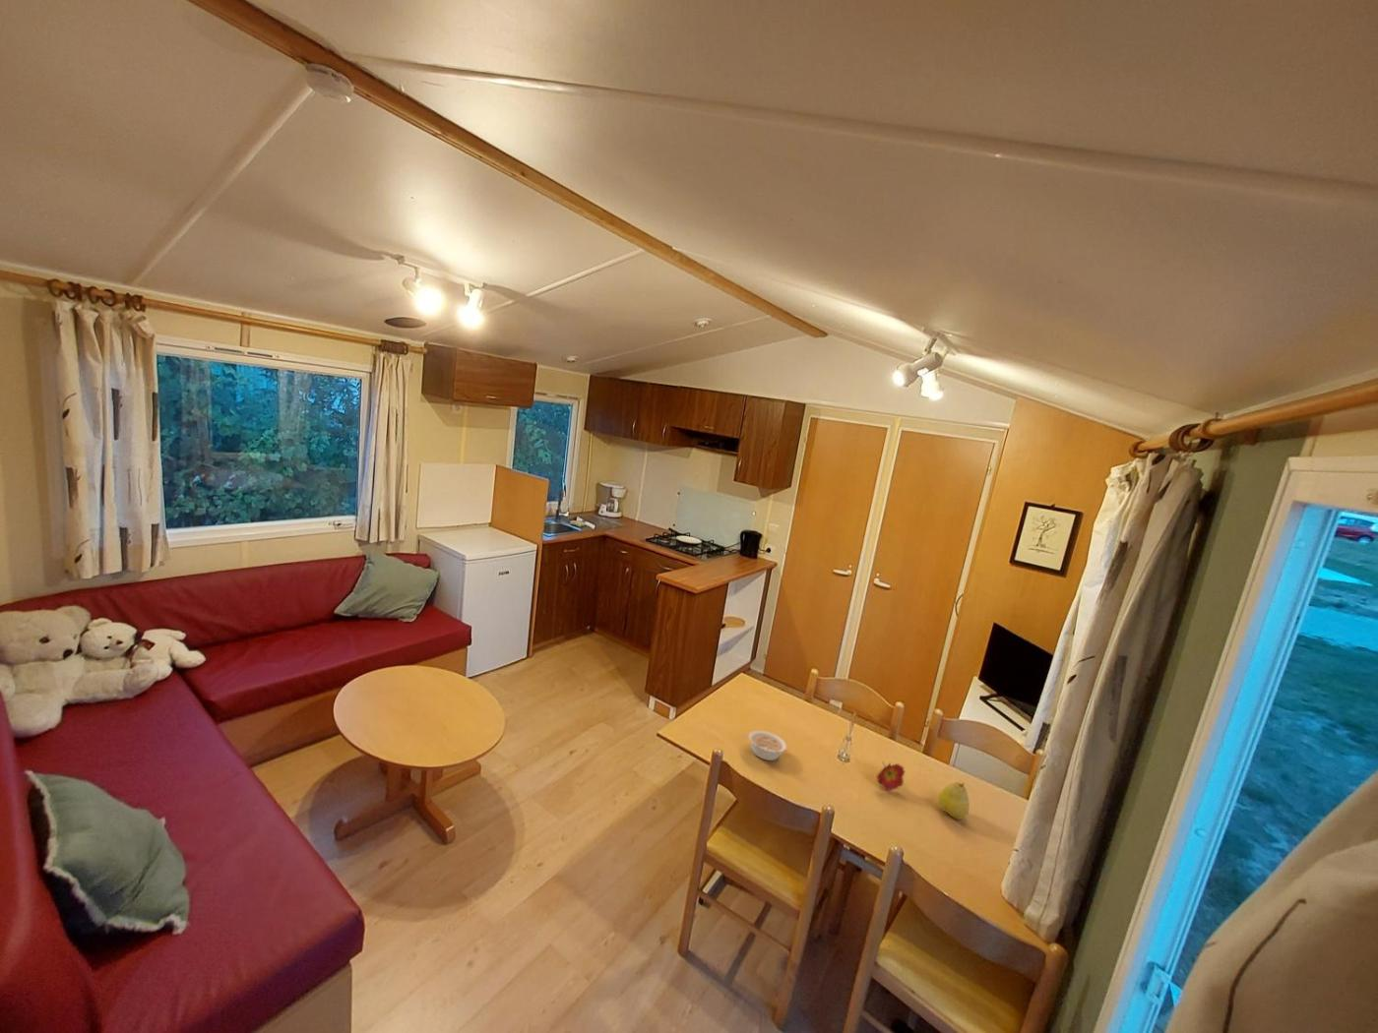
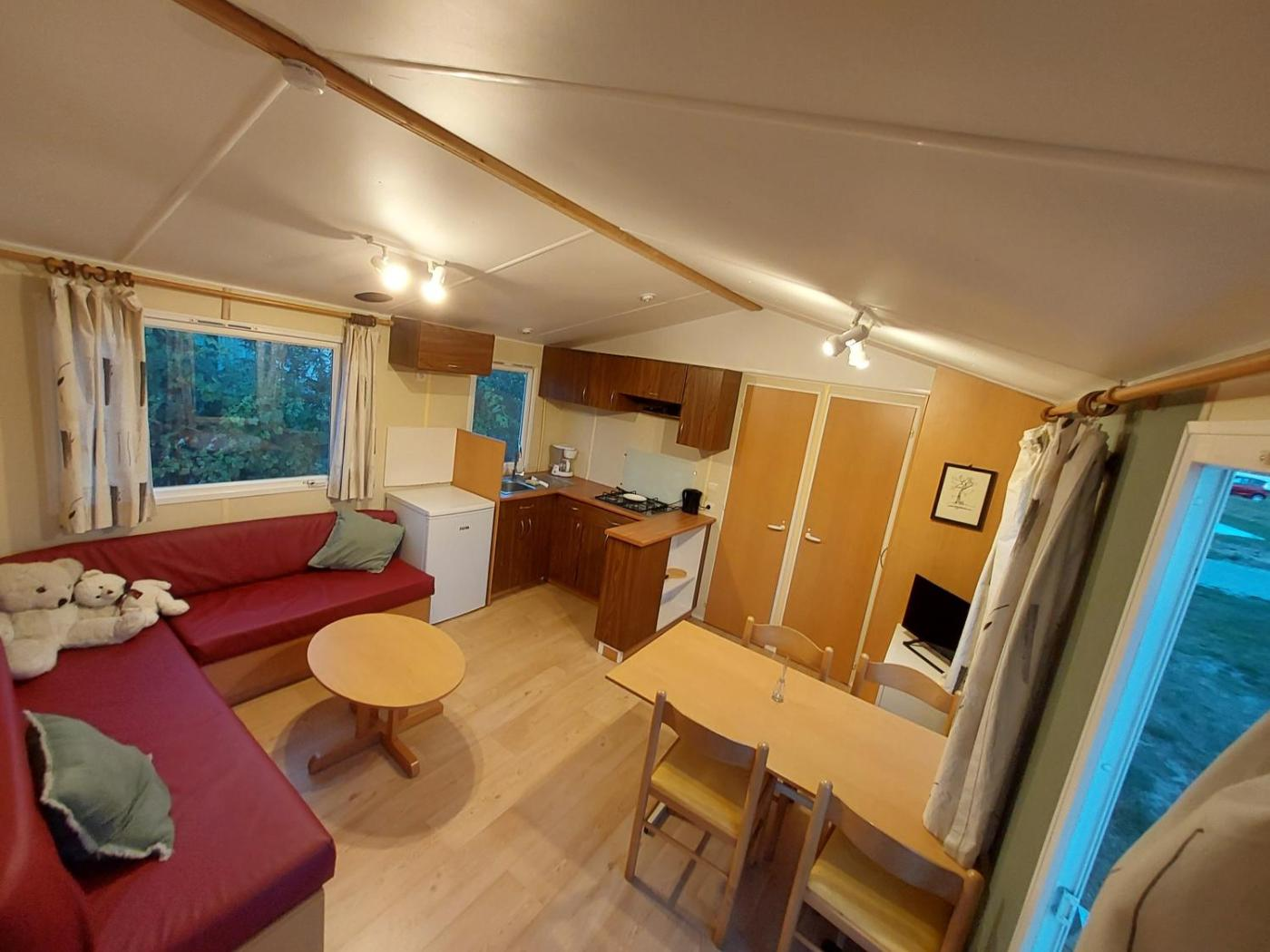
- legume [748,730,788,762]
- fruit [939,781,970,820]
- flower [876,761,906,792]
